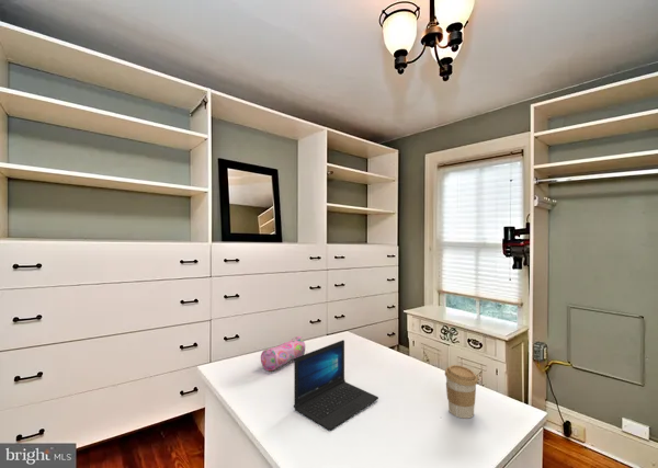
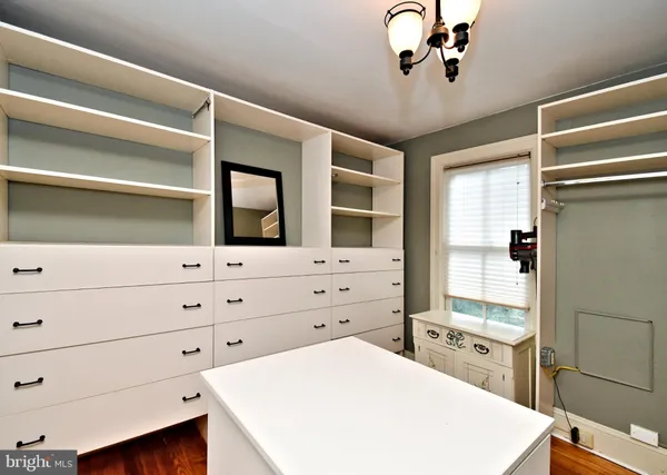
- coffee cup [444,364,479,420]
- laptop [293,339,379,432]
- pencil case [260,335,306,372]
